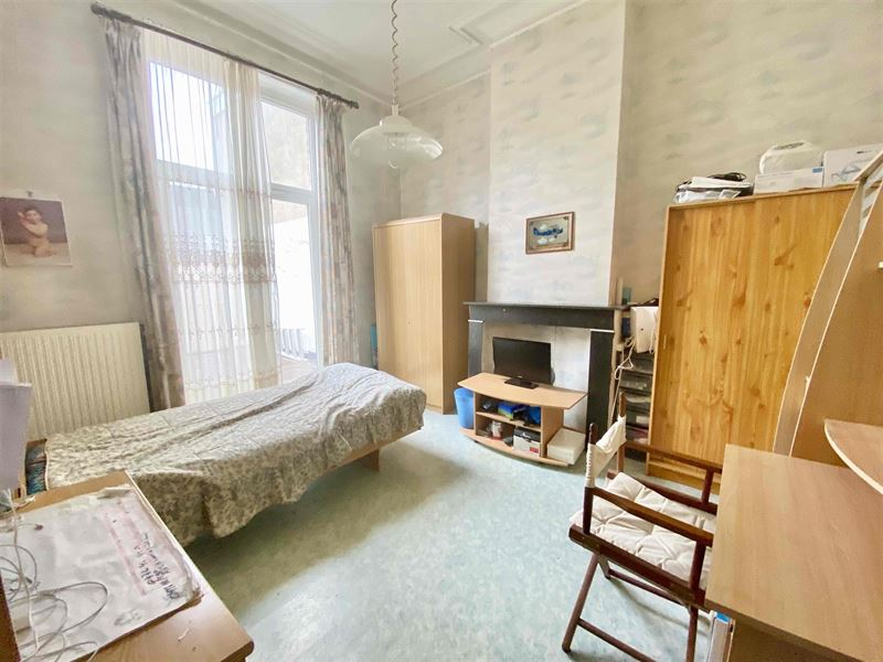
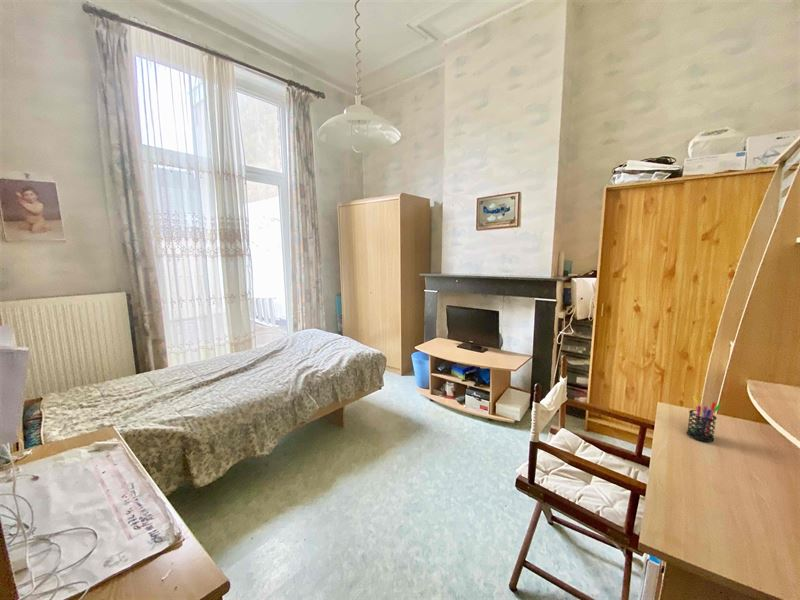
+ pen holder [686,396,722,443]
